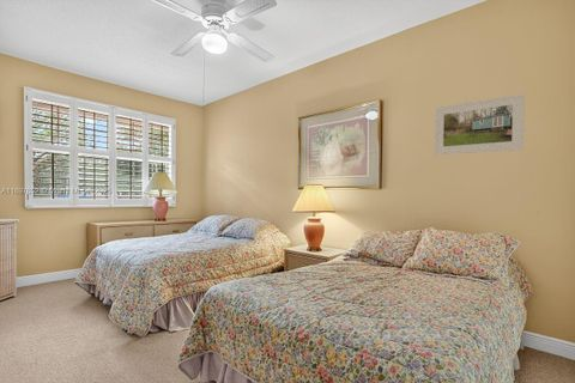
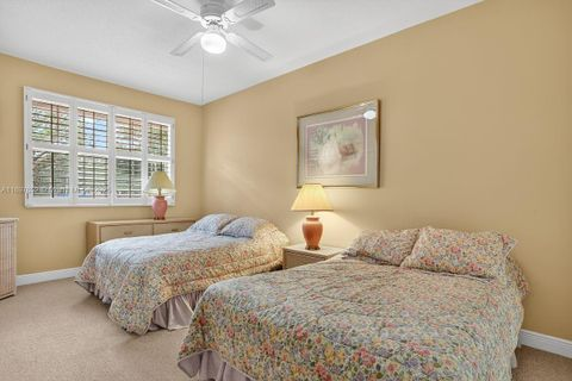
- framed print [434,92,526,157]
